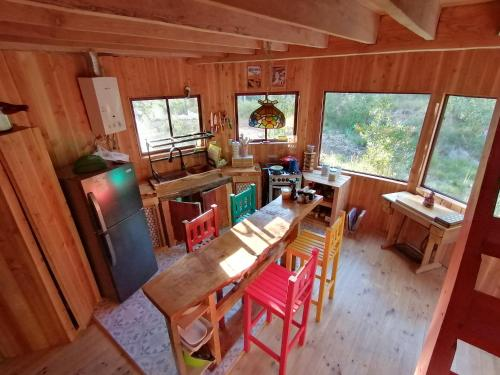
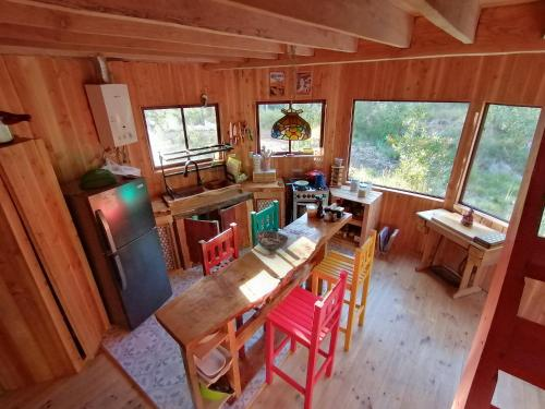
+ bowl [254,229,289,251]
